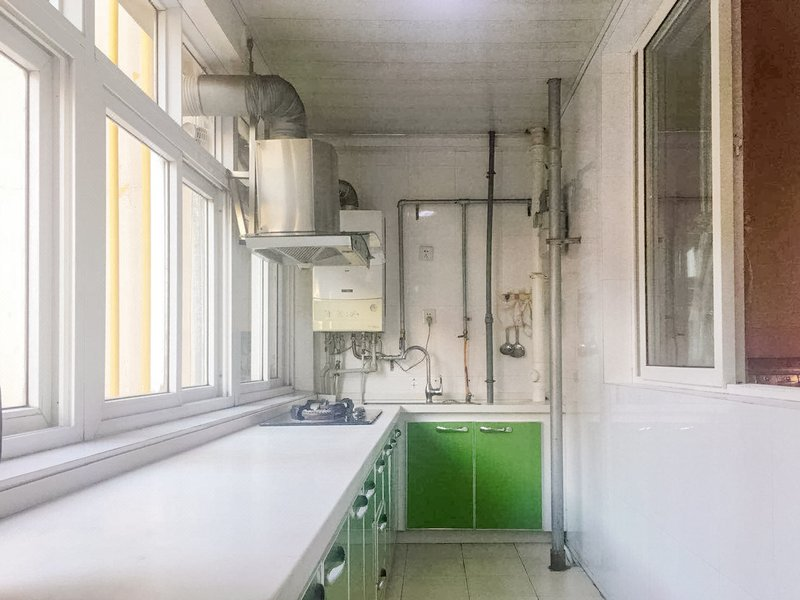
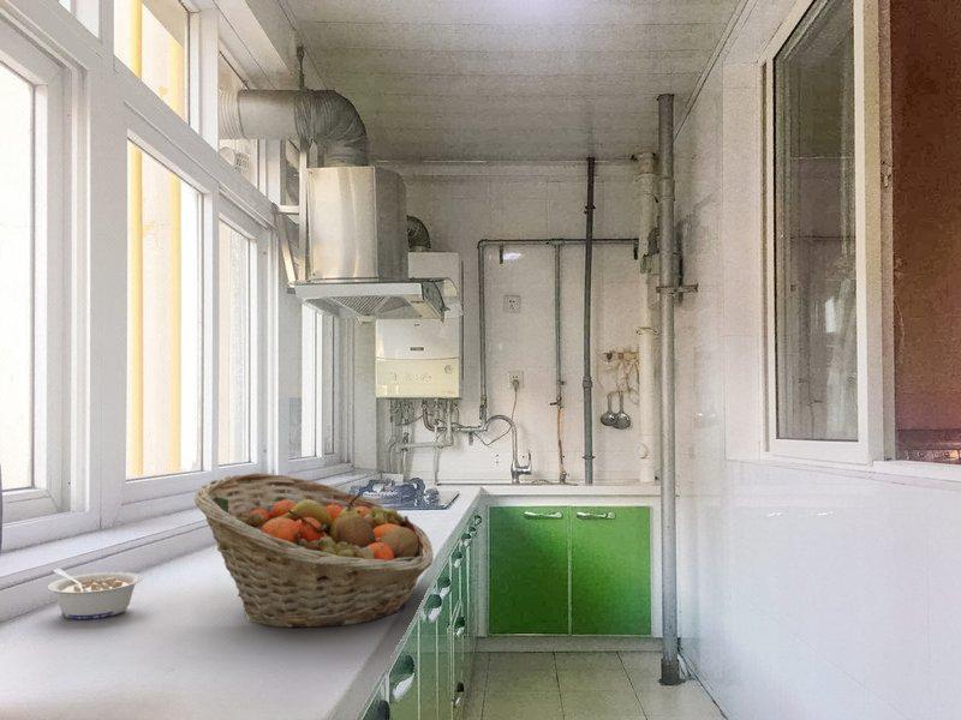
+ legume [46,568,143,620]
+ fruit basket [193,472,435,629]
